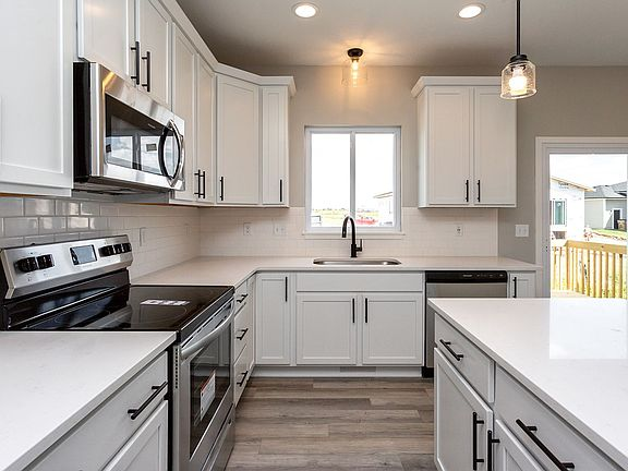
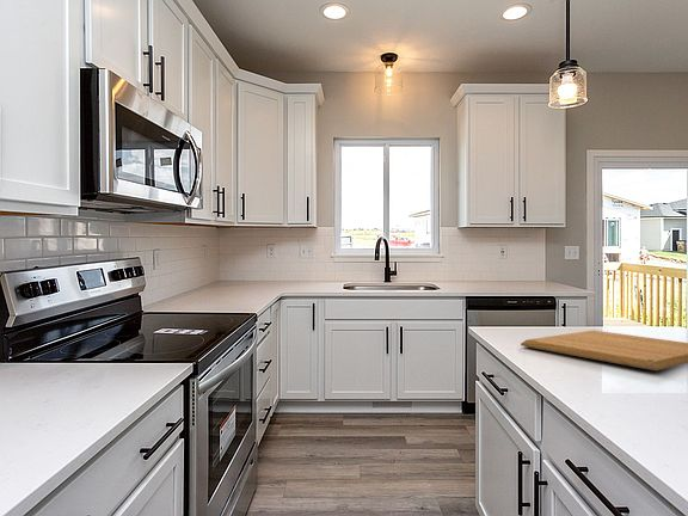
+ chopping board [520,328,688,371]
